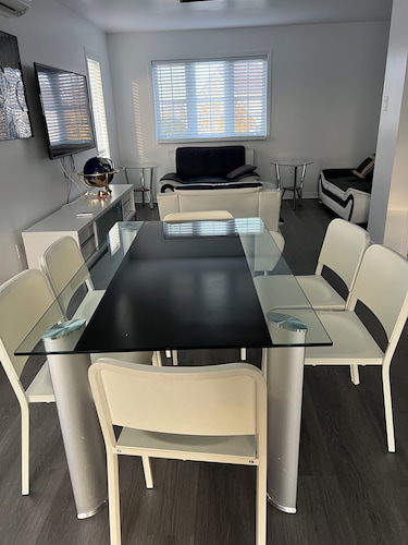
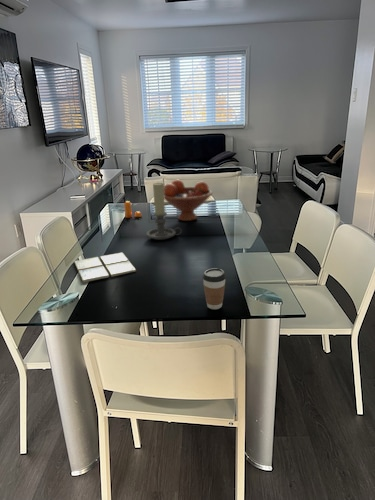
+ pepper shaker [123,200,143,219]
+ candle holder [145,182,183,241]
+ drink coaster [73,252,137,283]
+ fruit bowl [164,179,213,222]
+ coffee cup [202,267,227,310]
